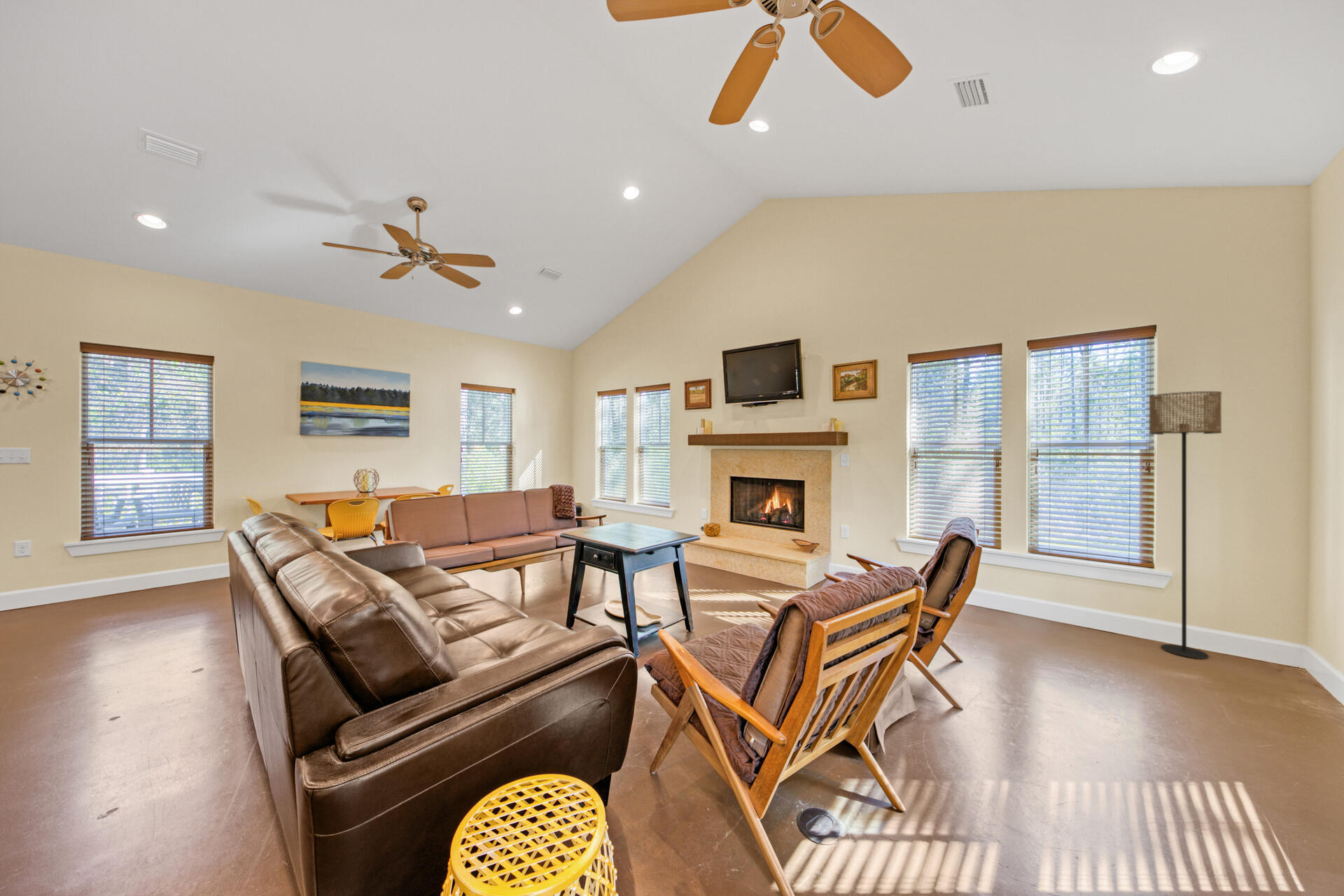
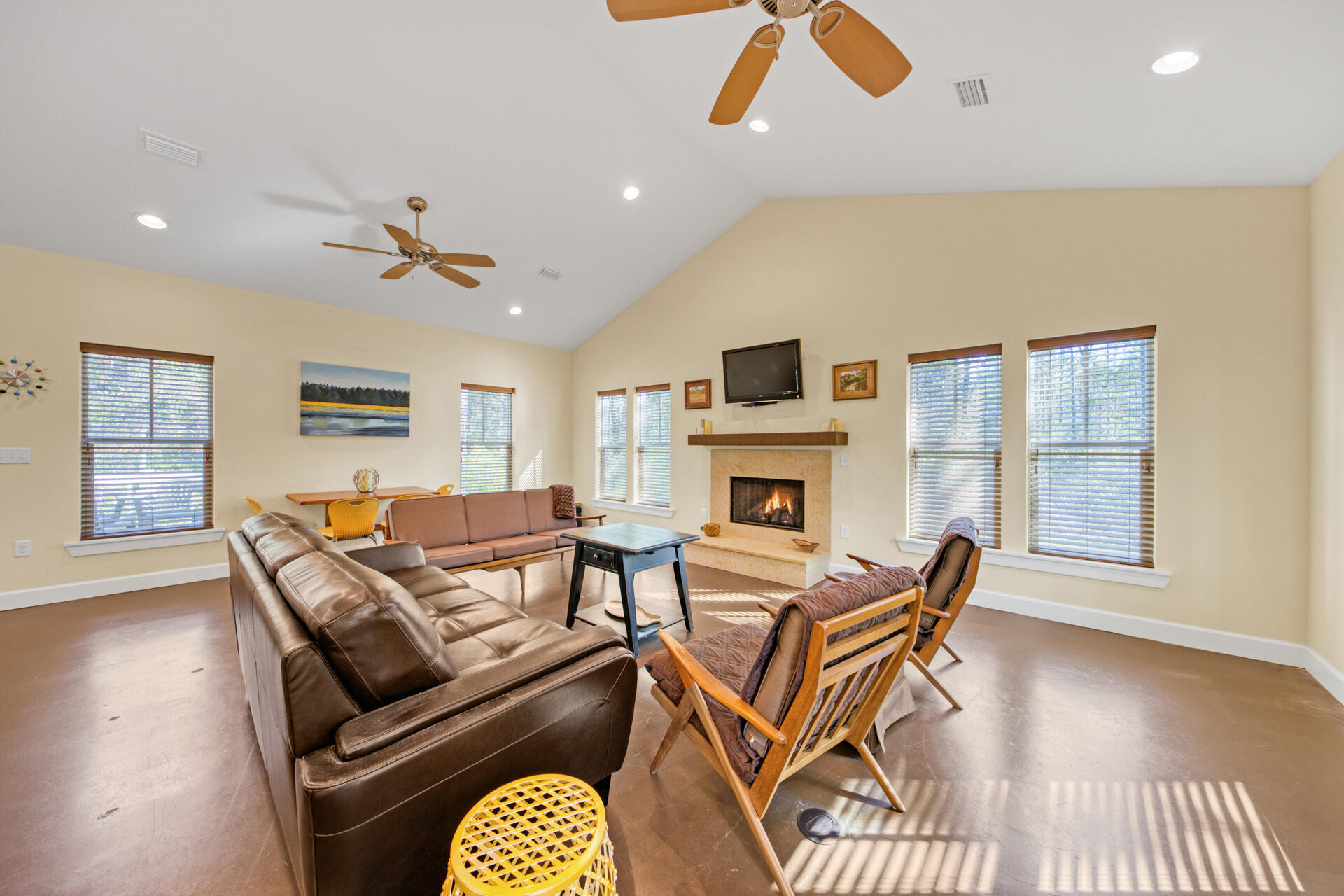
- floor lamp [1149,391,1222,659]
